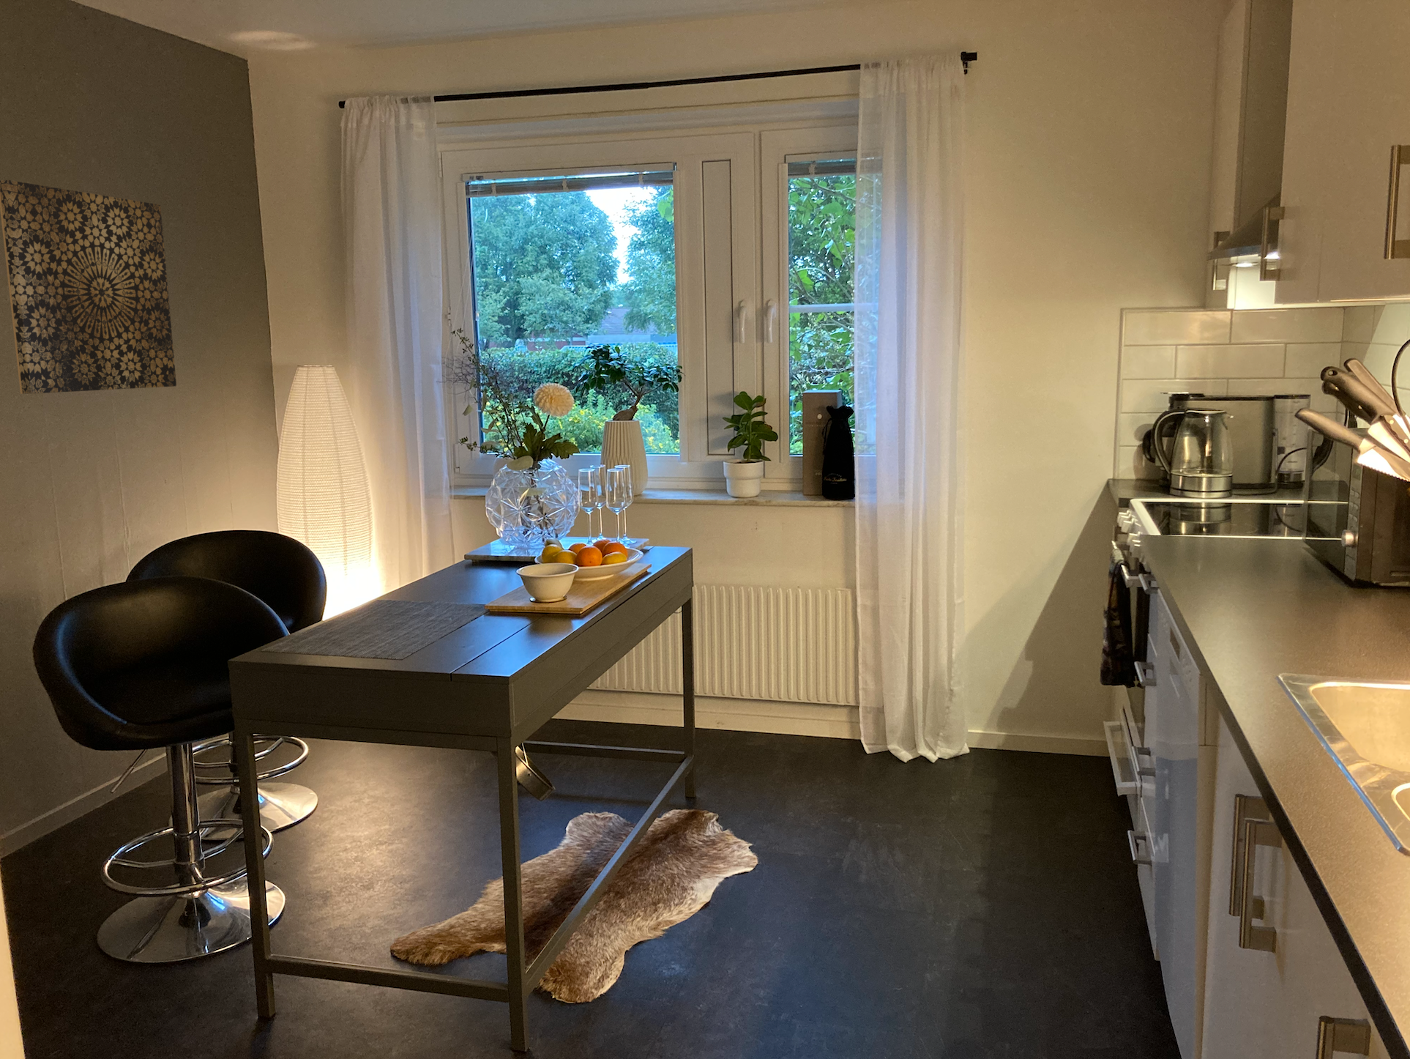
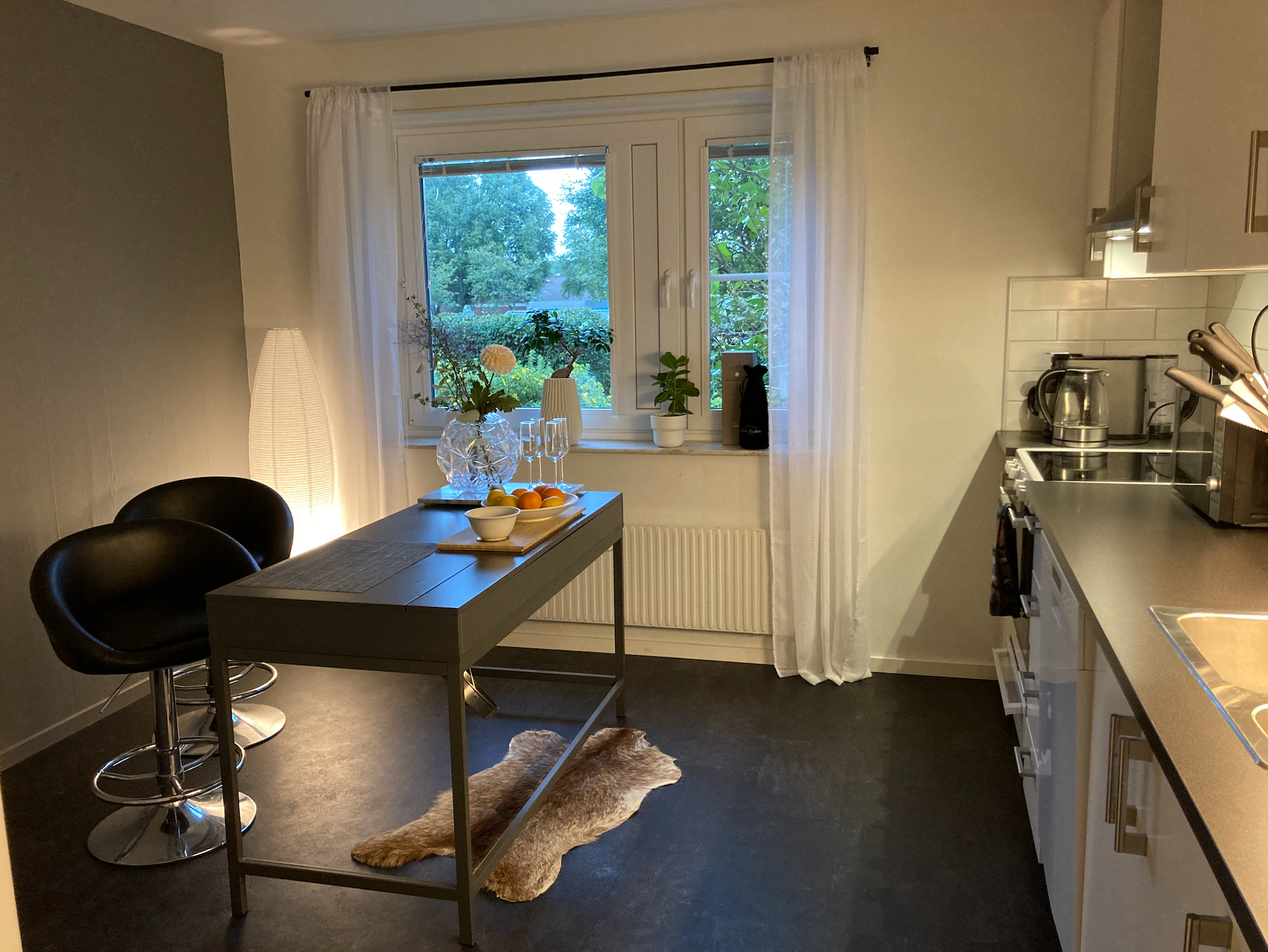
- wall art [0,179,177,395]
